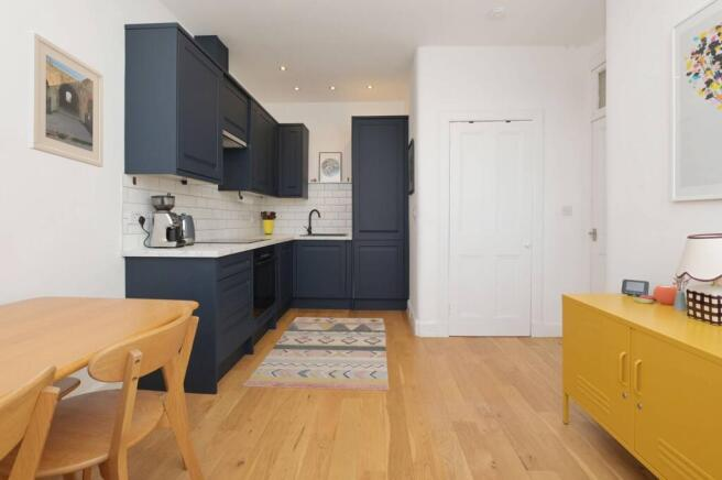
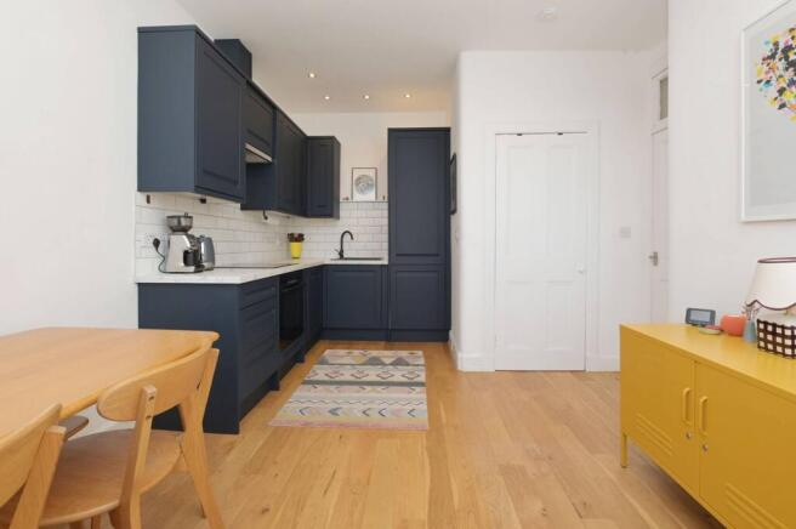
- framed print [28,31,105,168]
